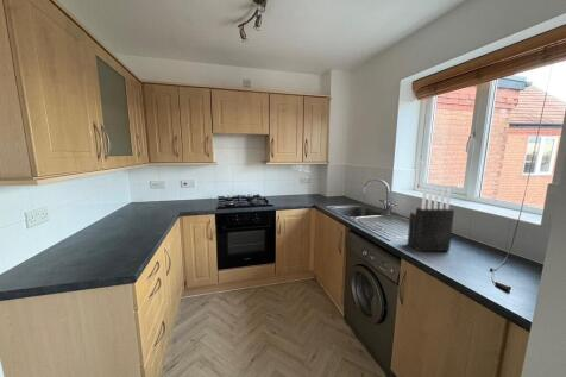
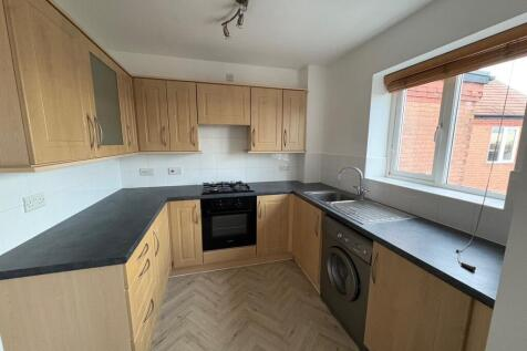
- knife block [407,187,455,252]
